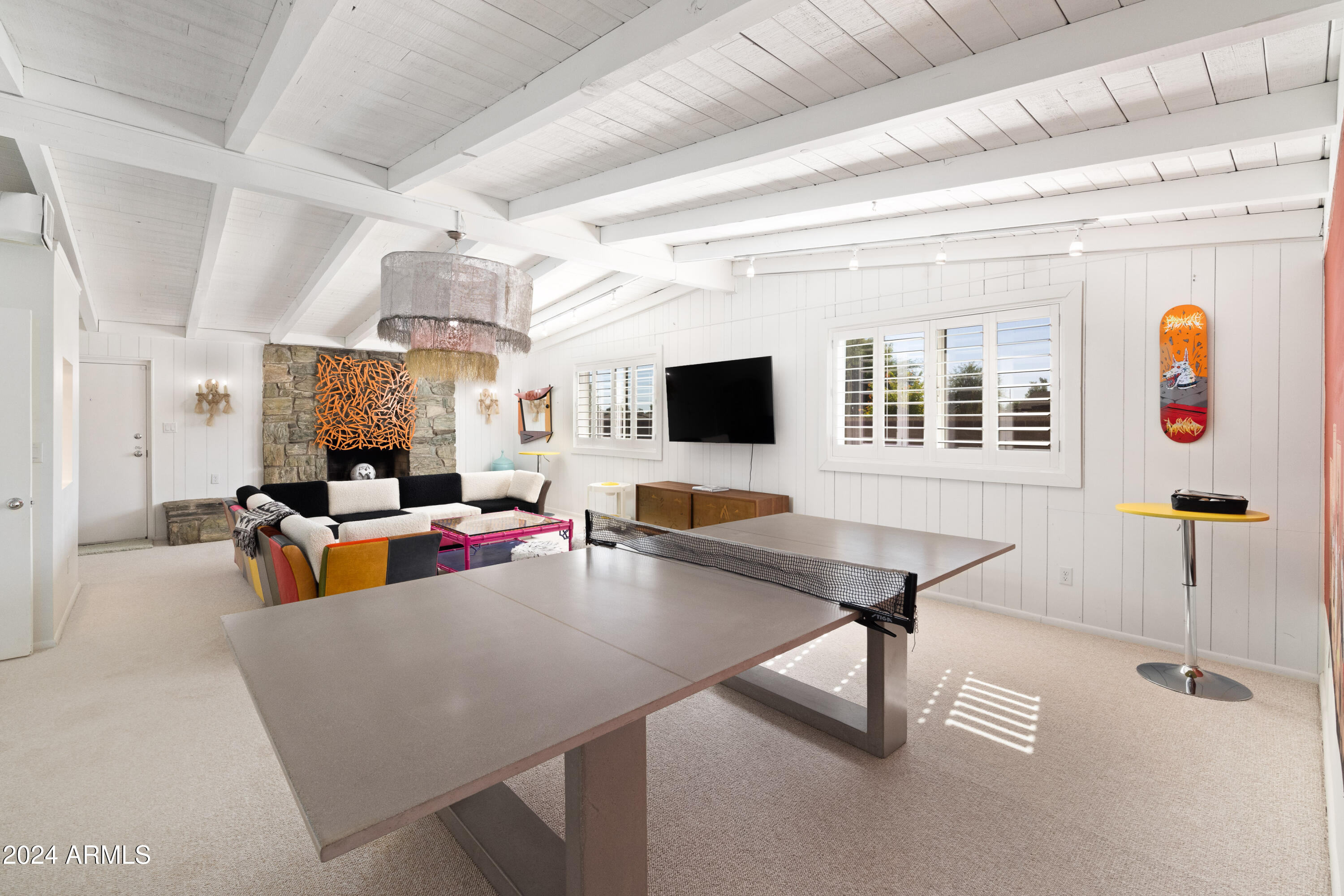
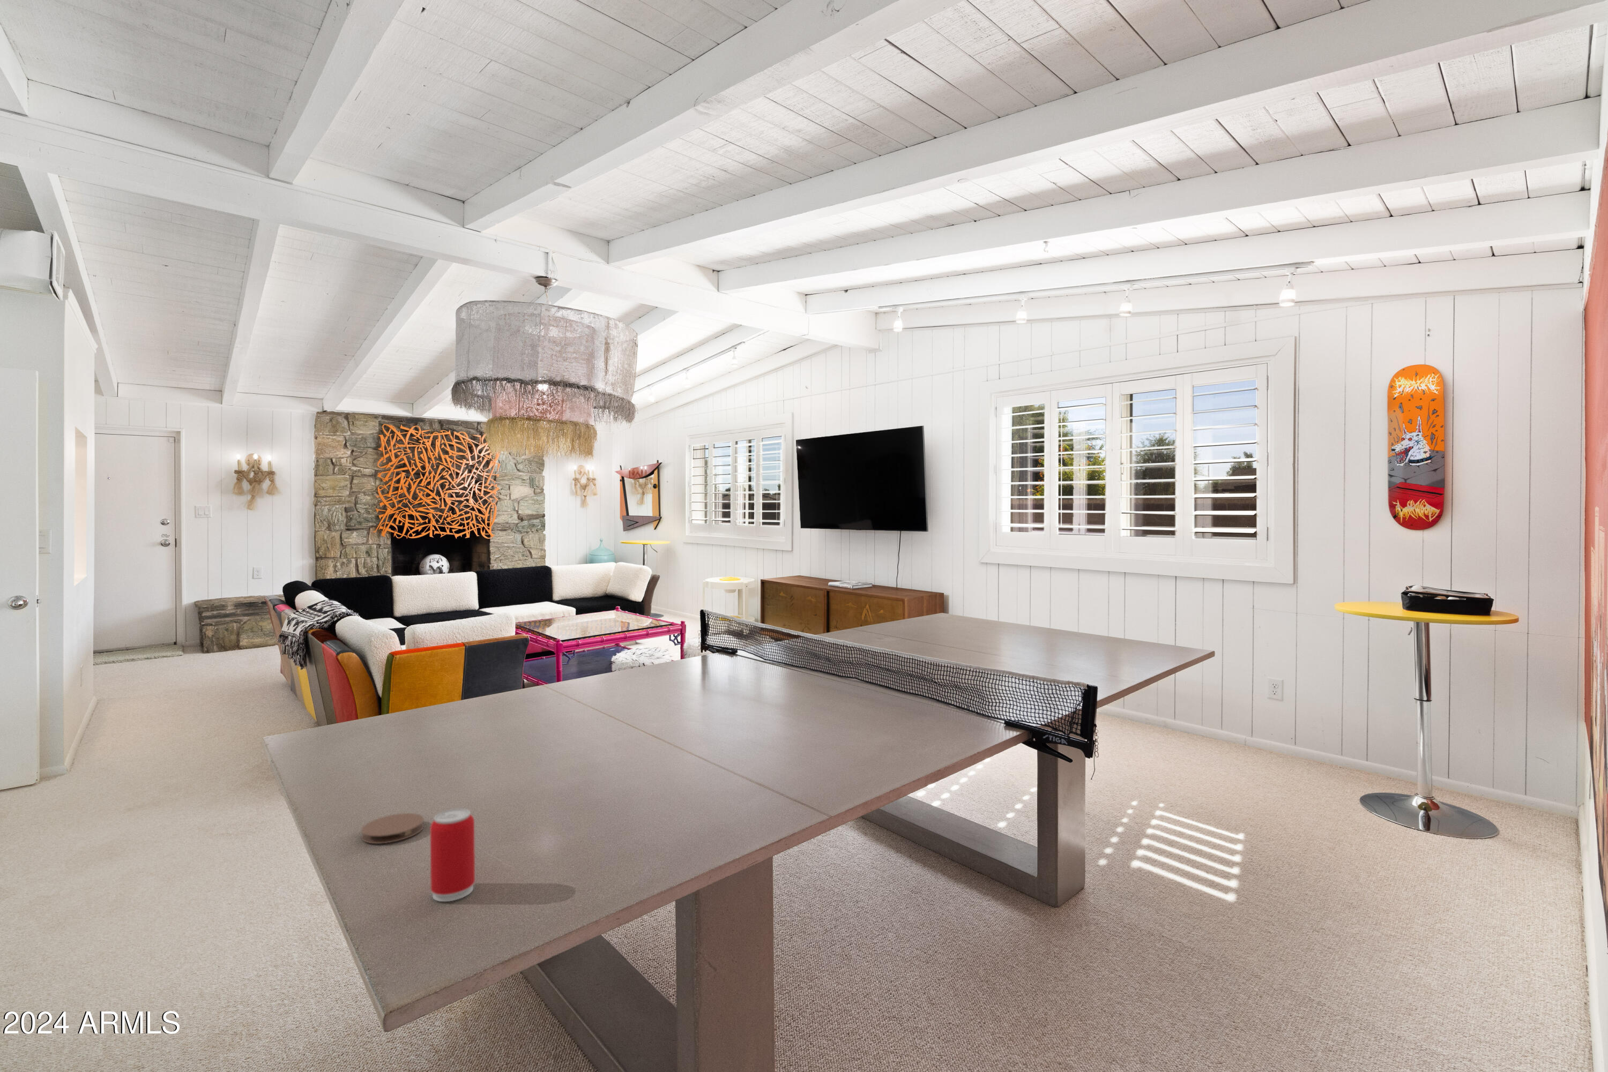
+ beverage can [430,808,475,902]
+ coaster [361,812,425,845]
